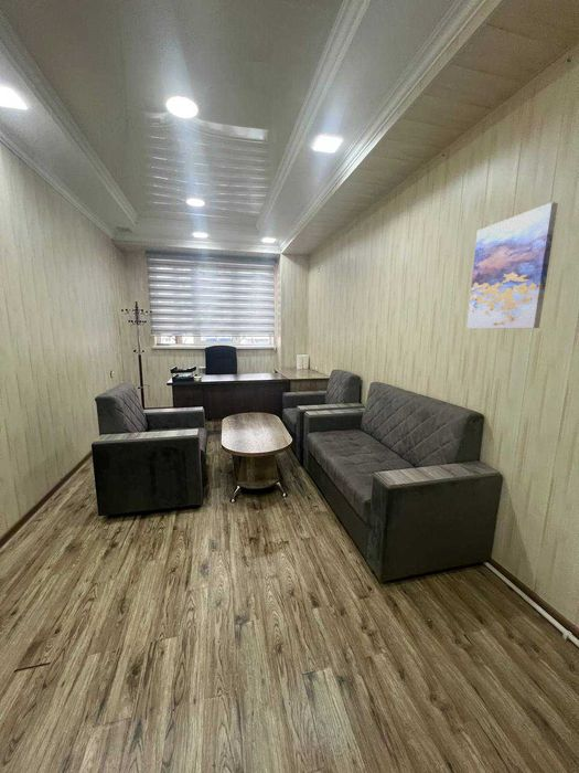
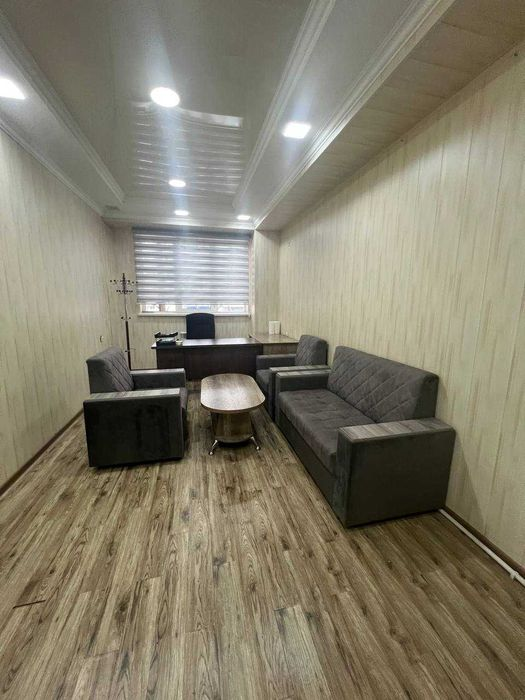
- wall art [465,201,559,329]
